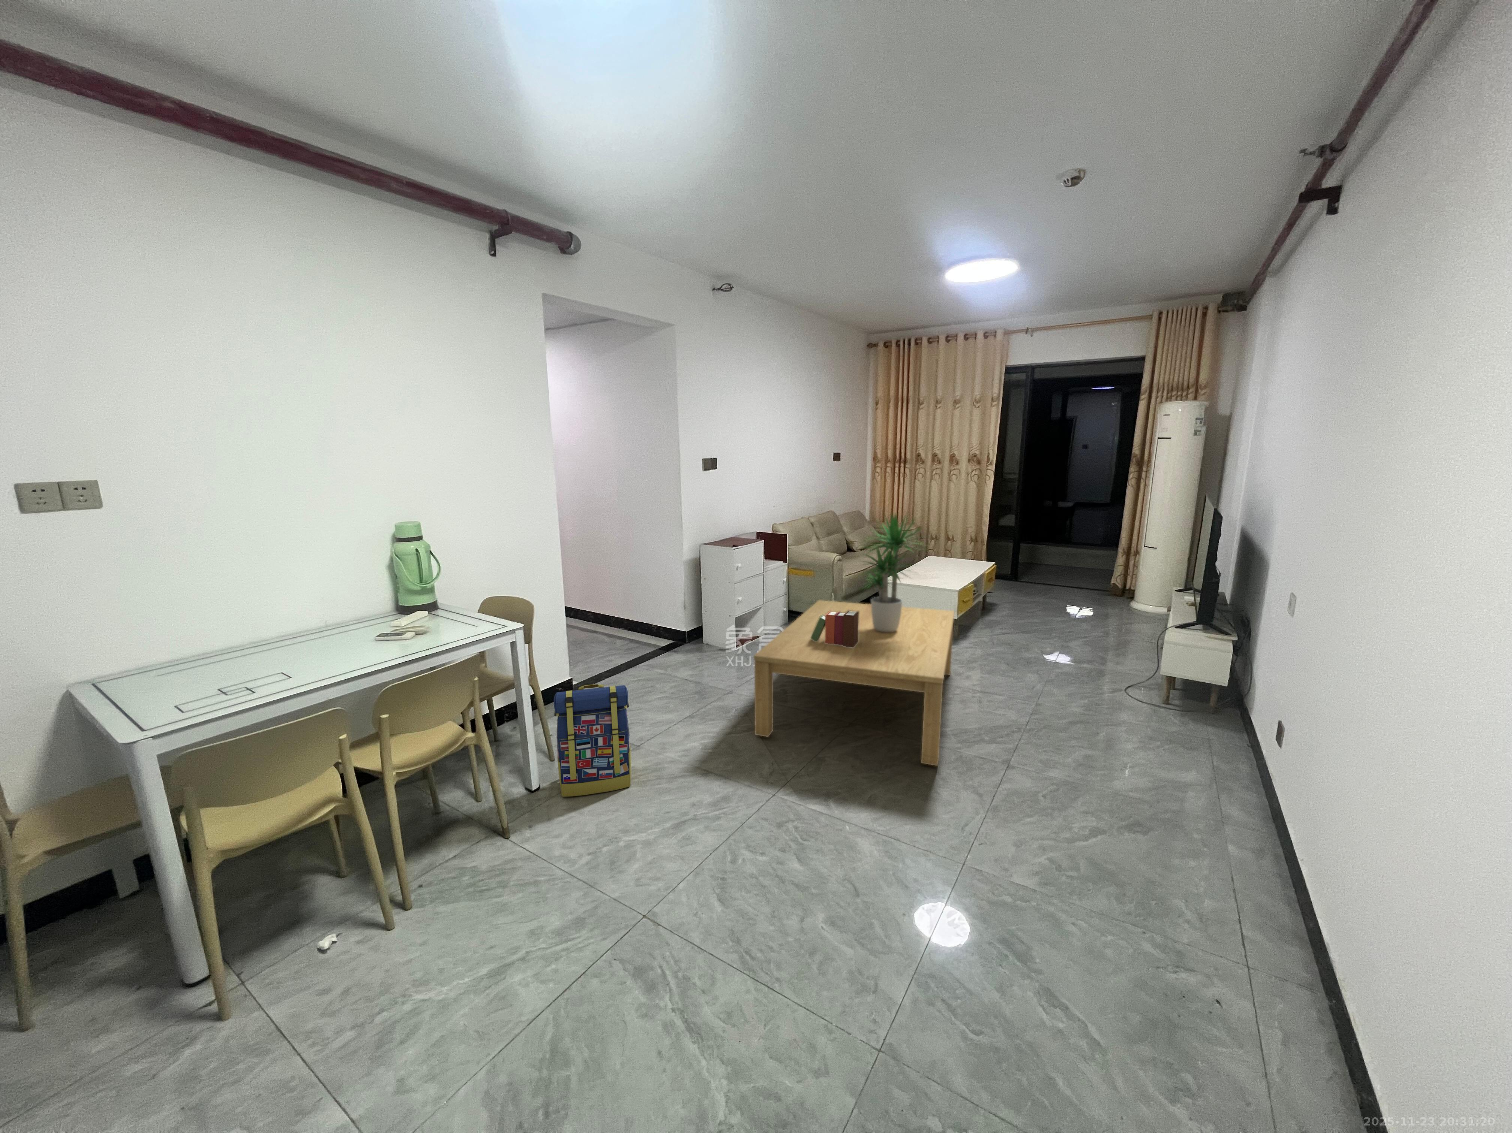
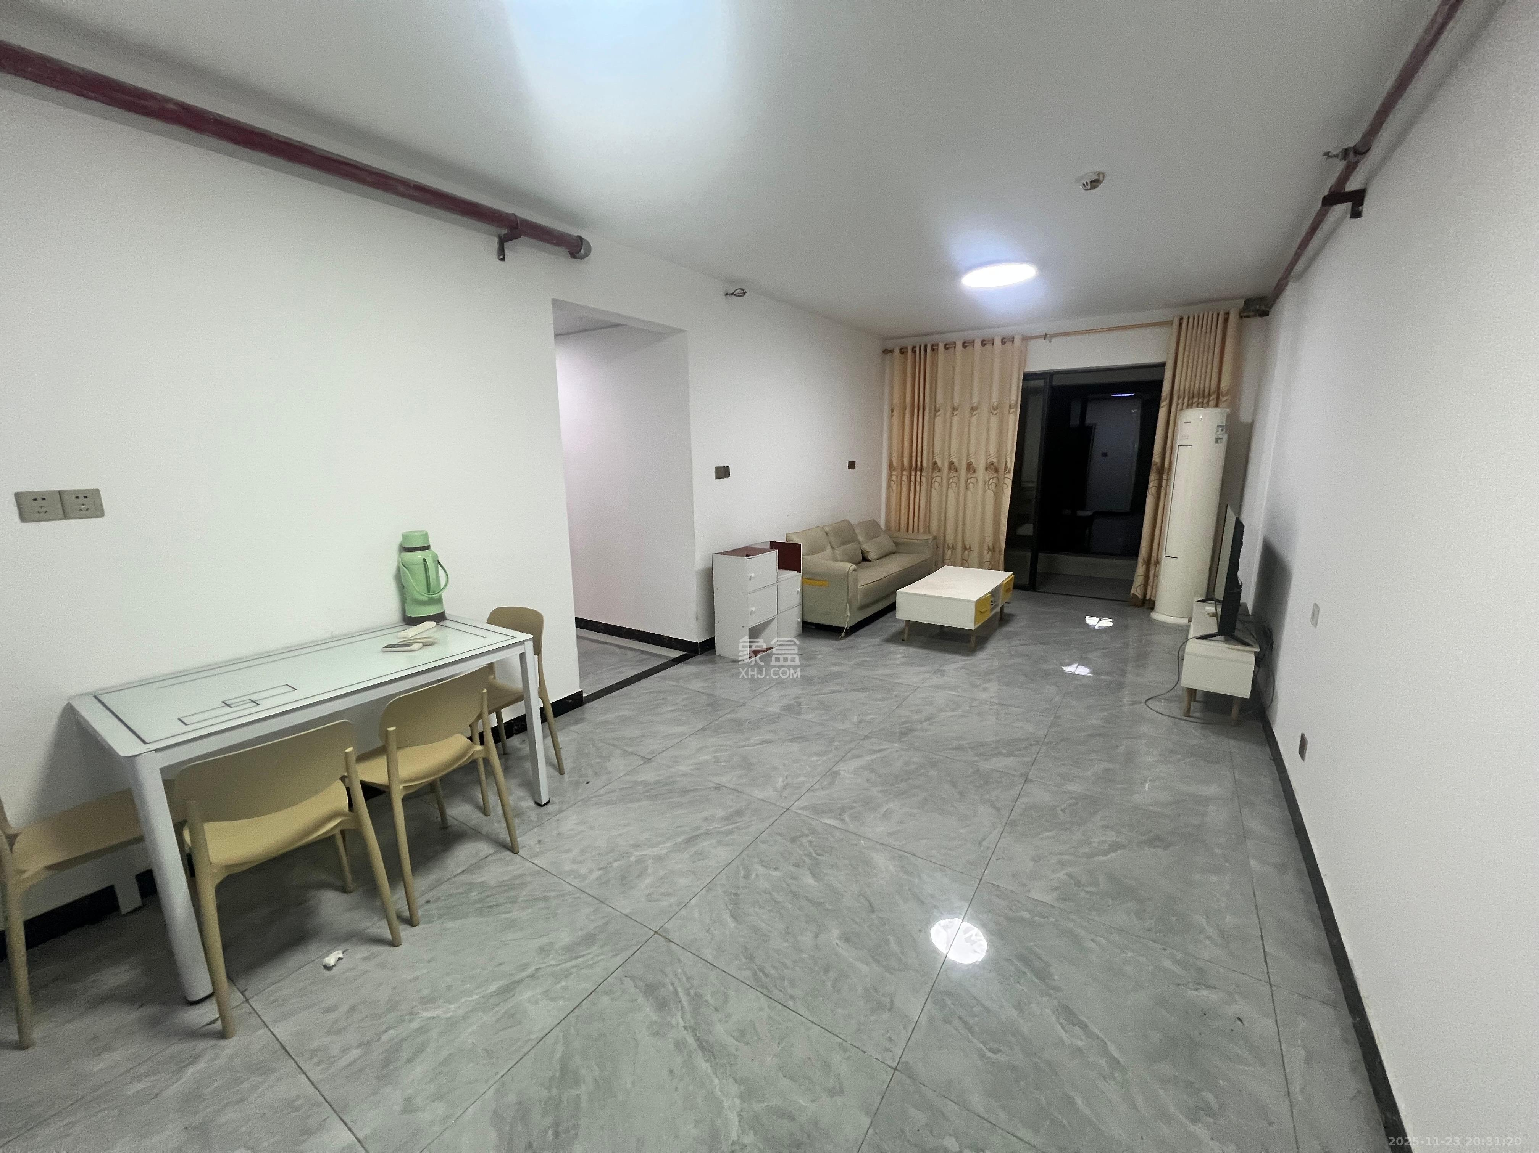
- backpack [554,684,631,797]
- books [811,611,860,647]
- potted plant [854,511,932,632]
- coffee table [754,600,955,766]
